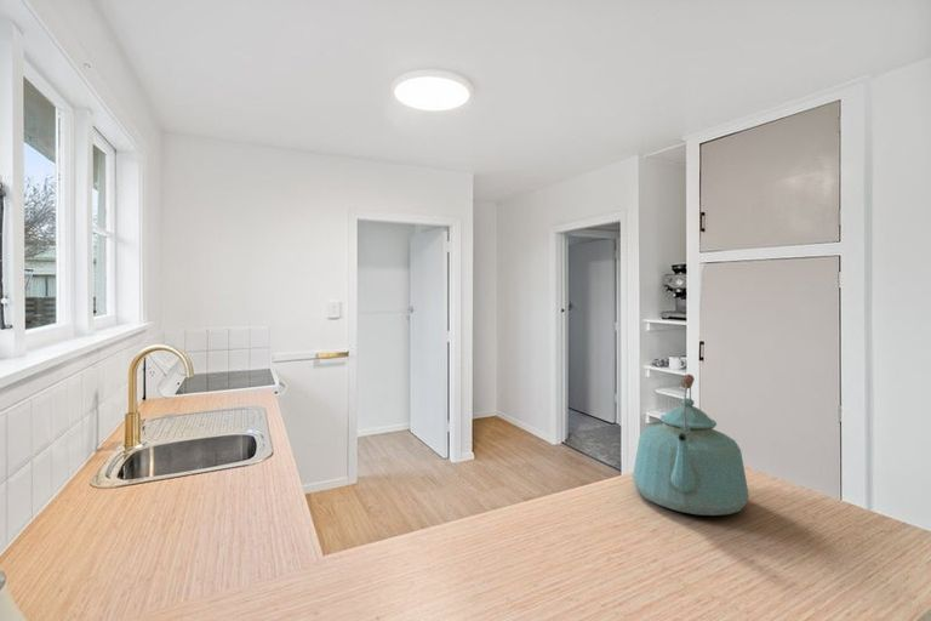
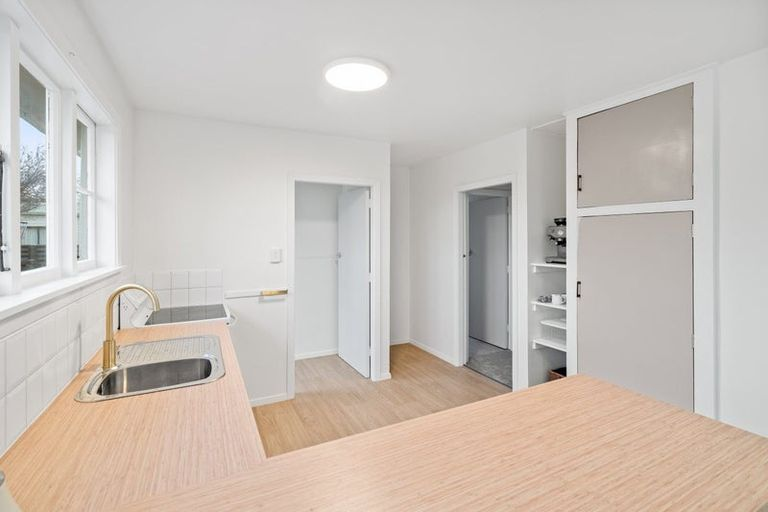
- kettle [632,374,750,517]
